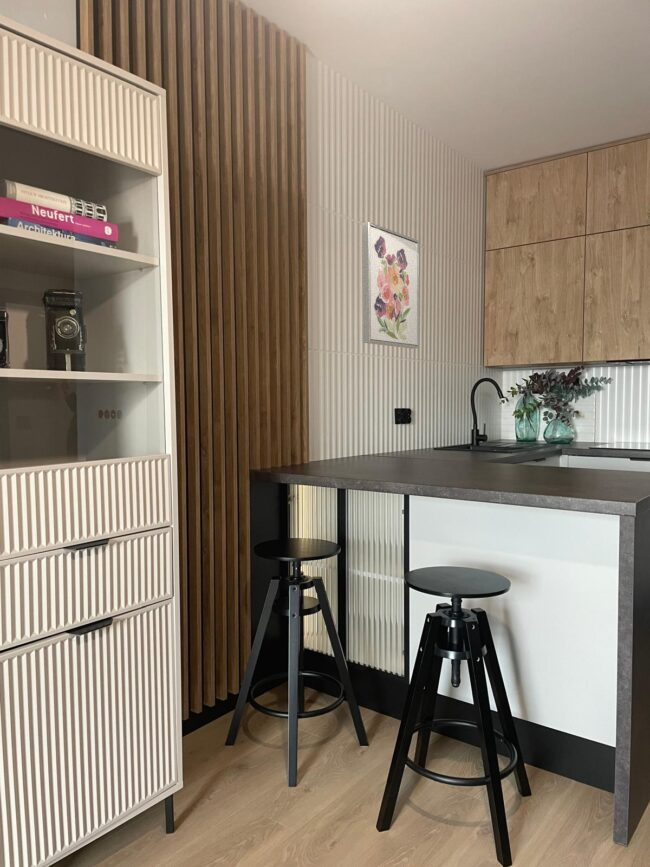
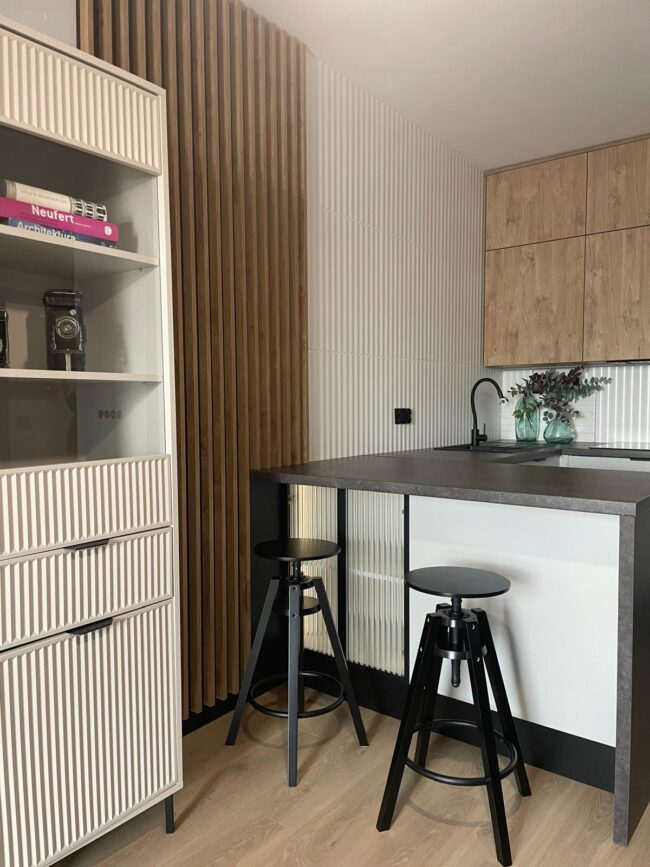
- wall art [361,221,420,350]
